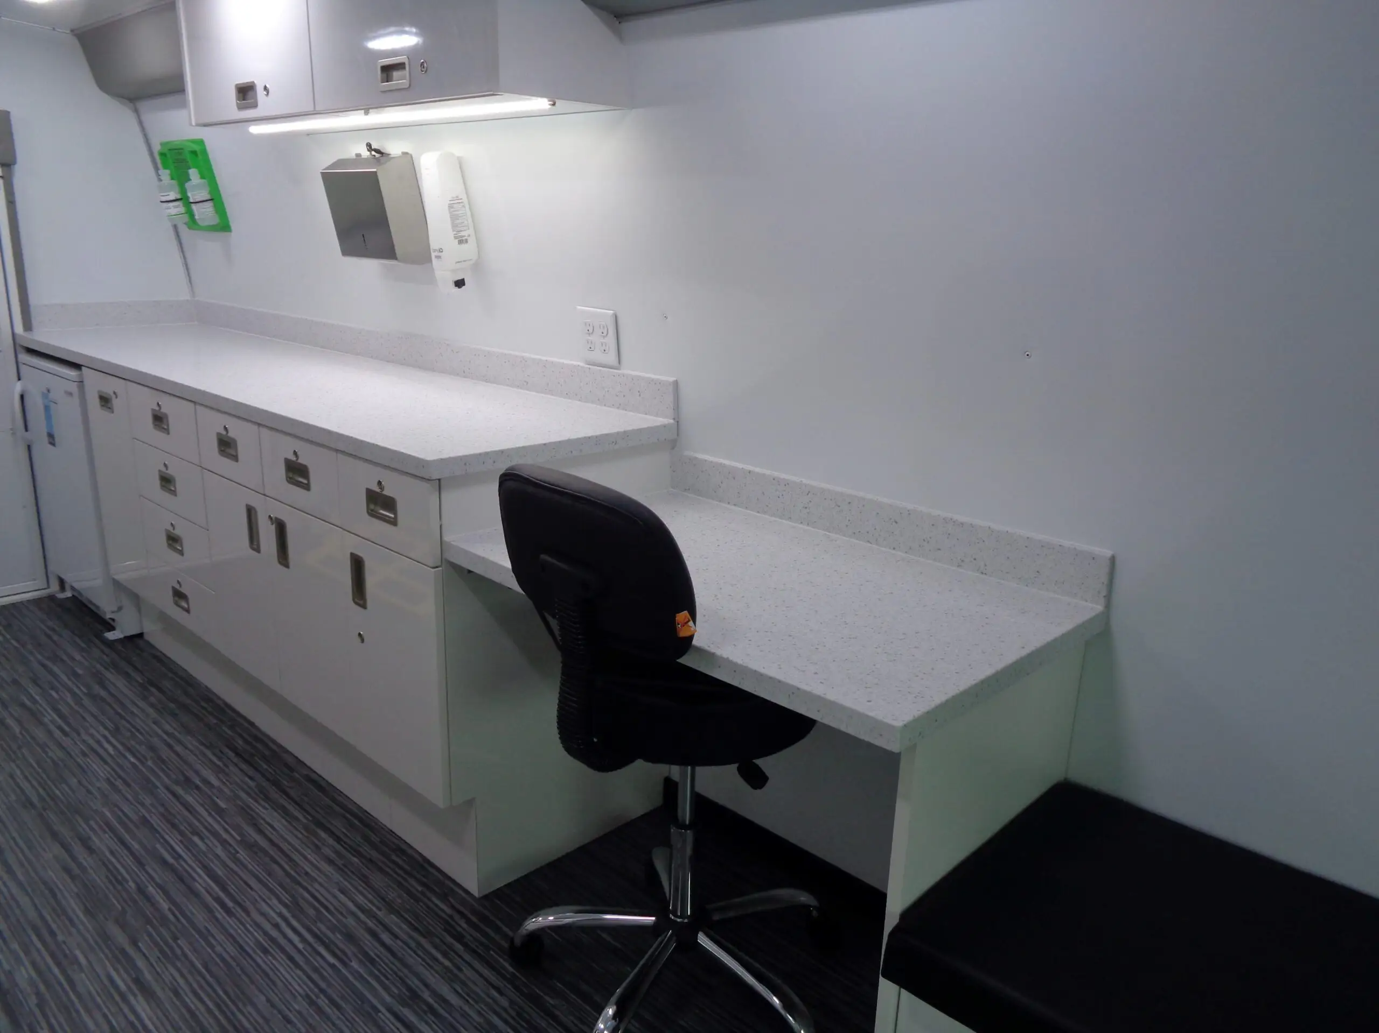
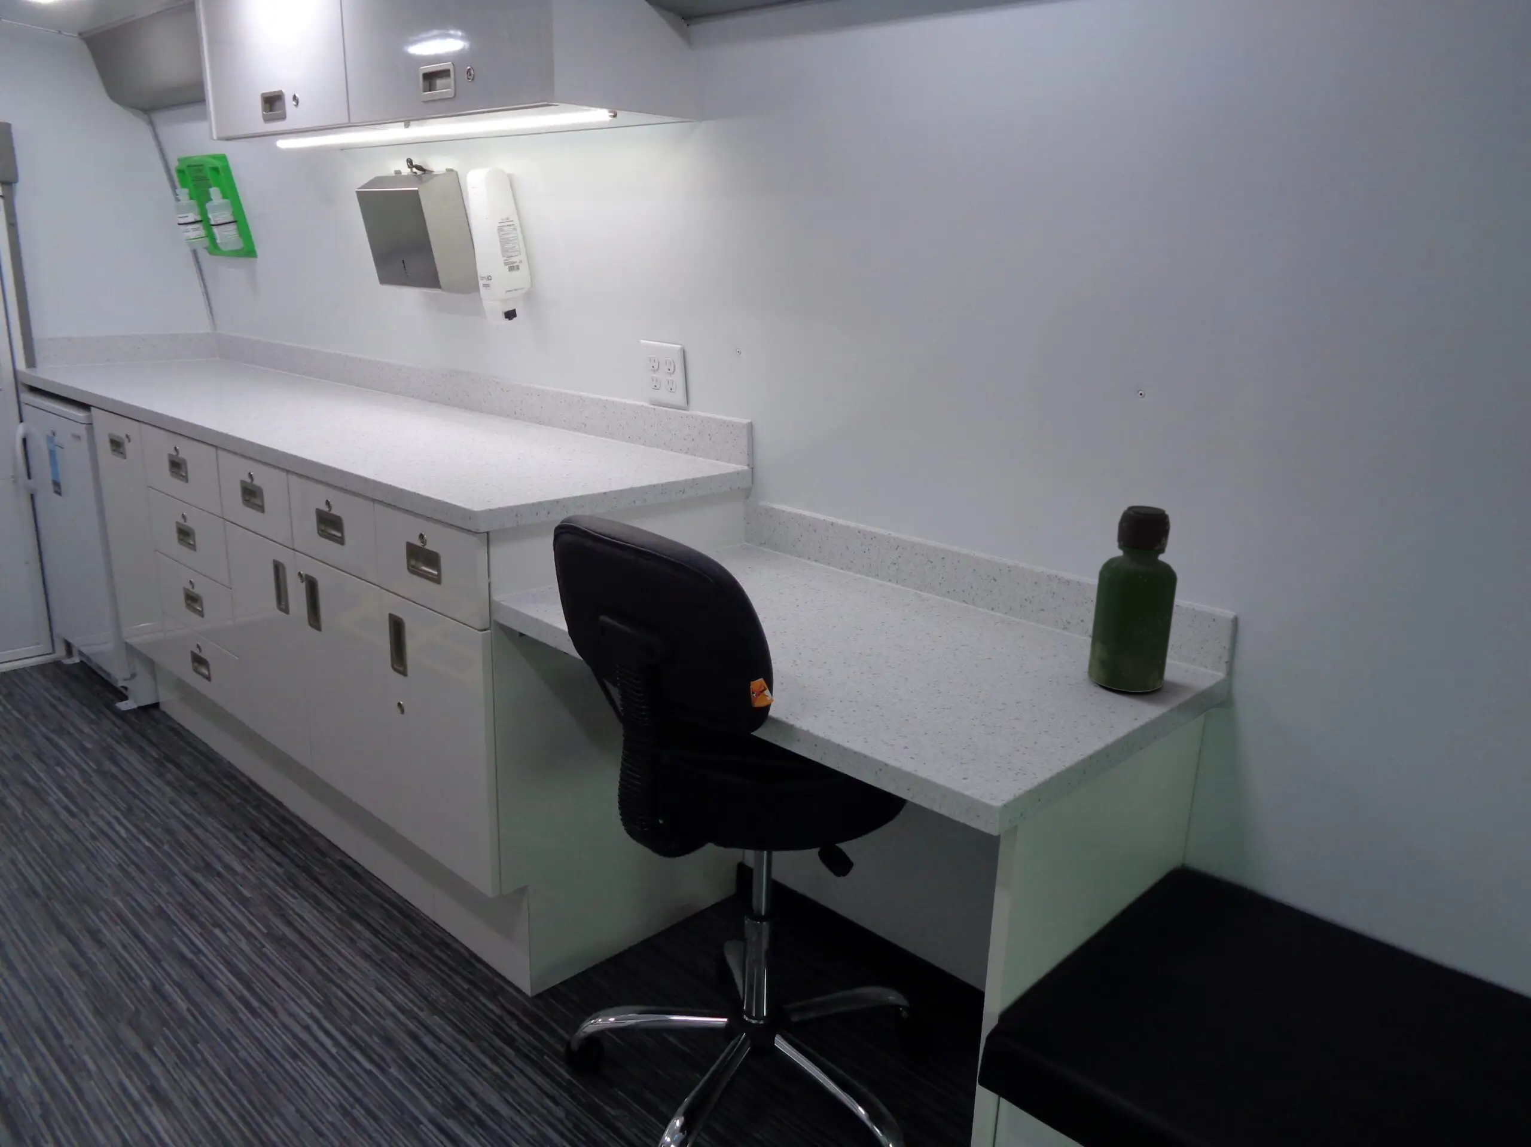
+ bottle [1086,505,1178,693]
